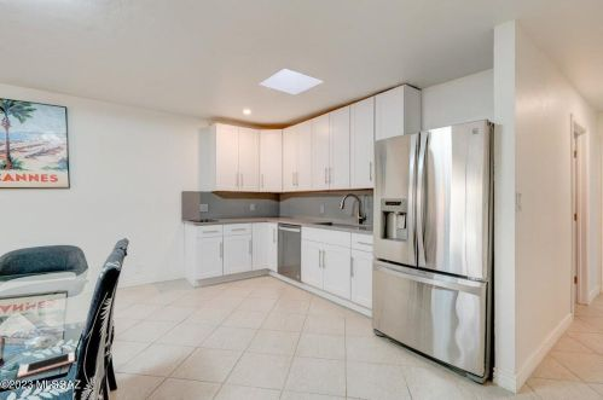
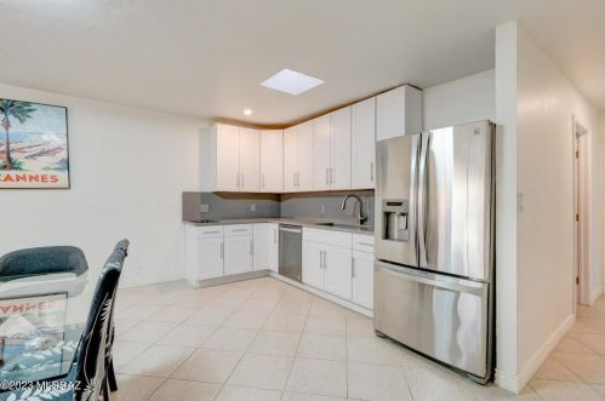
- cell phone [16,350,76,378]
